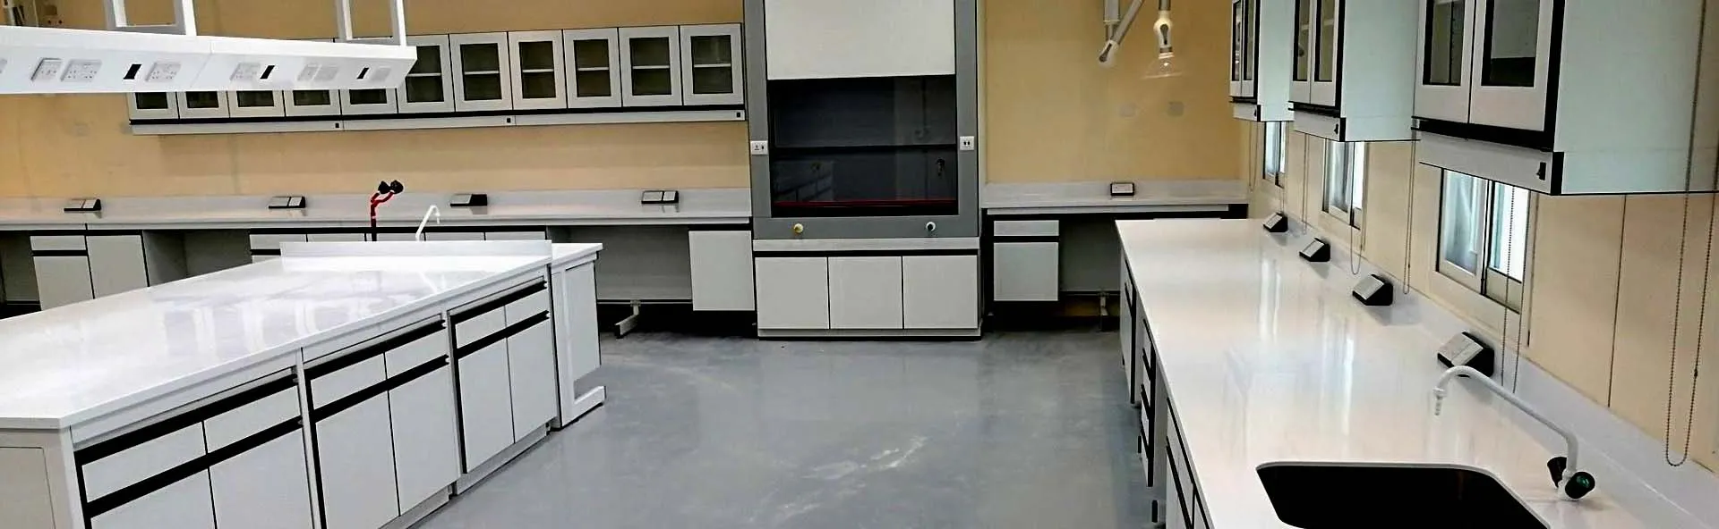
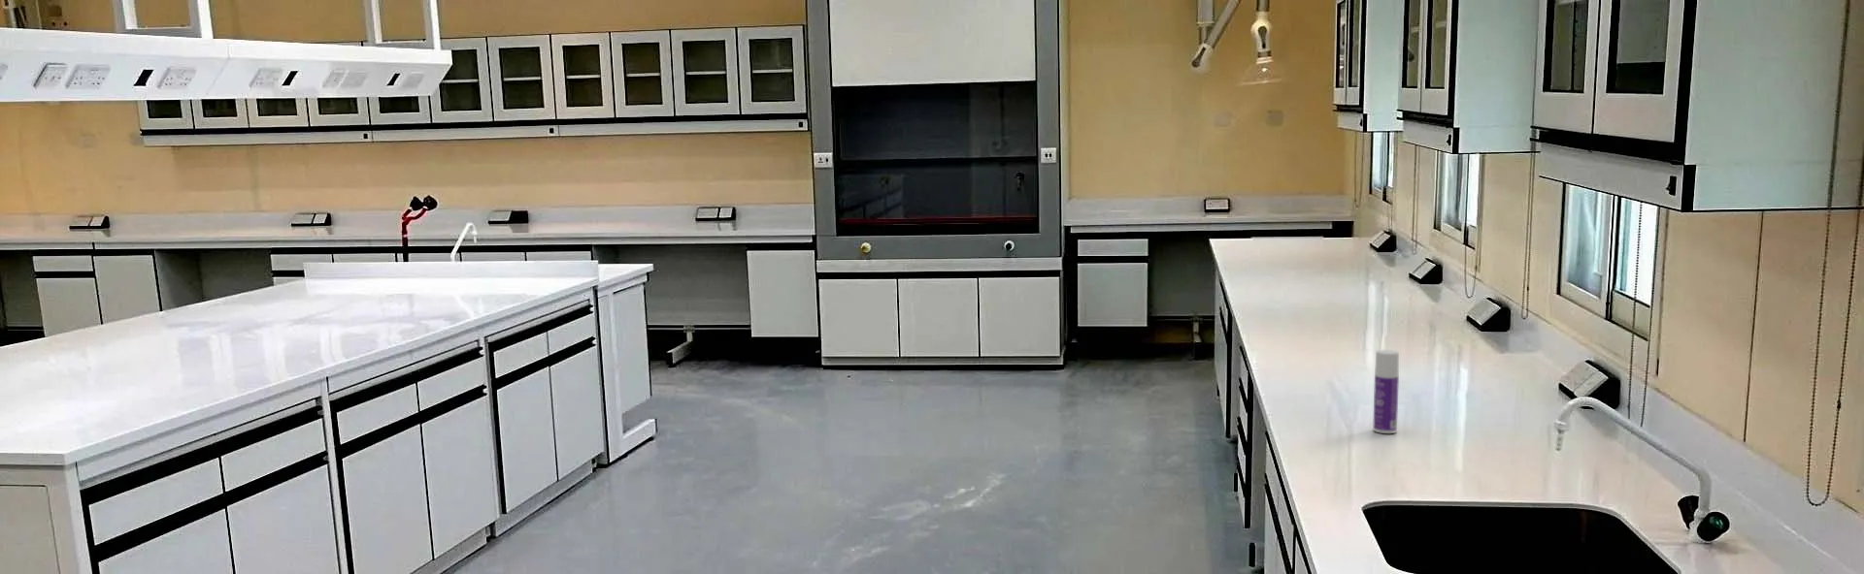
+ bottle [1372,349,1400,435]
